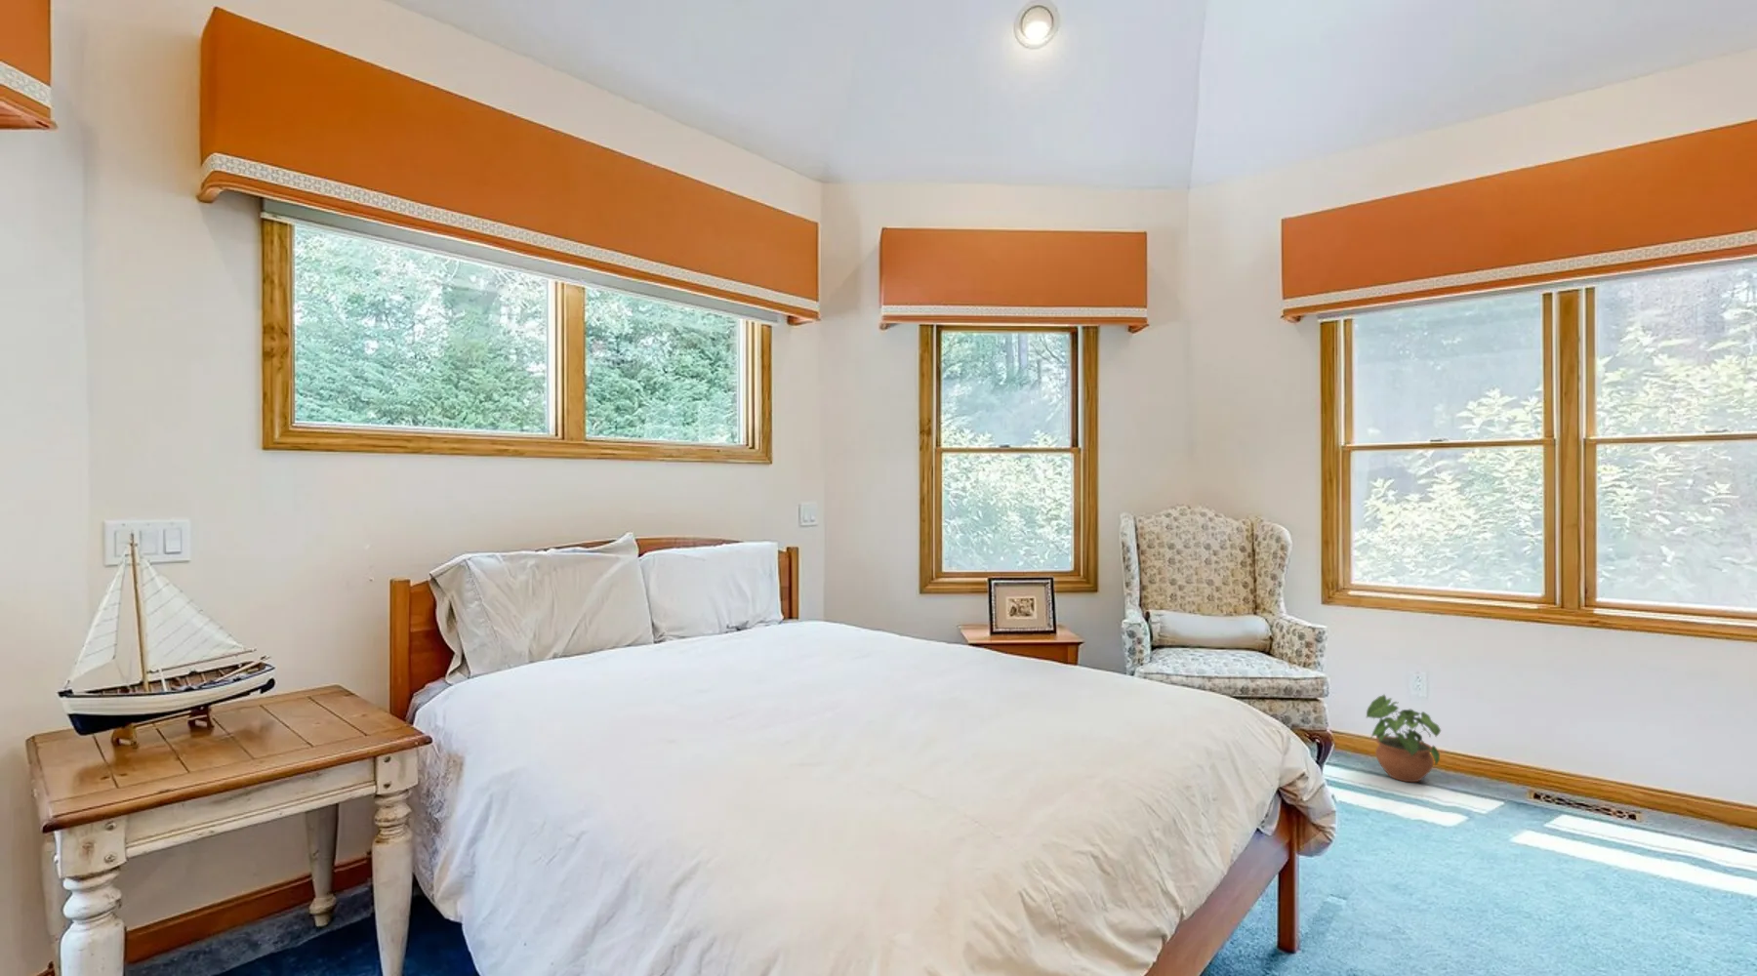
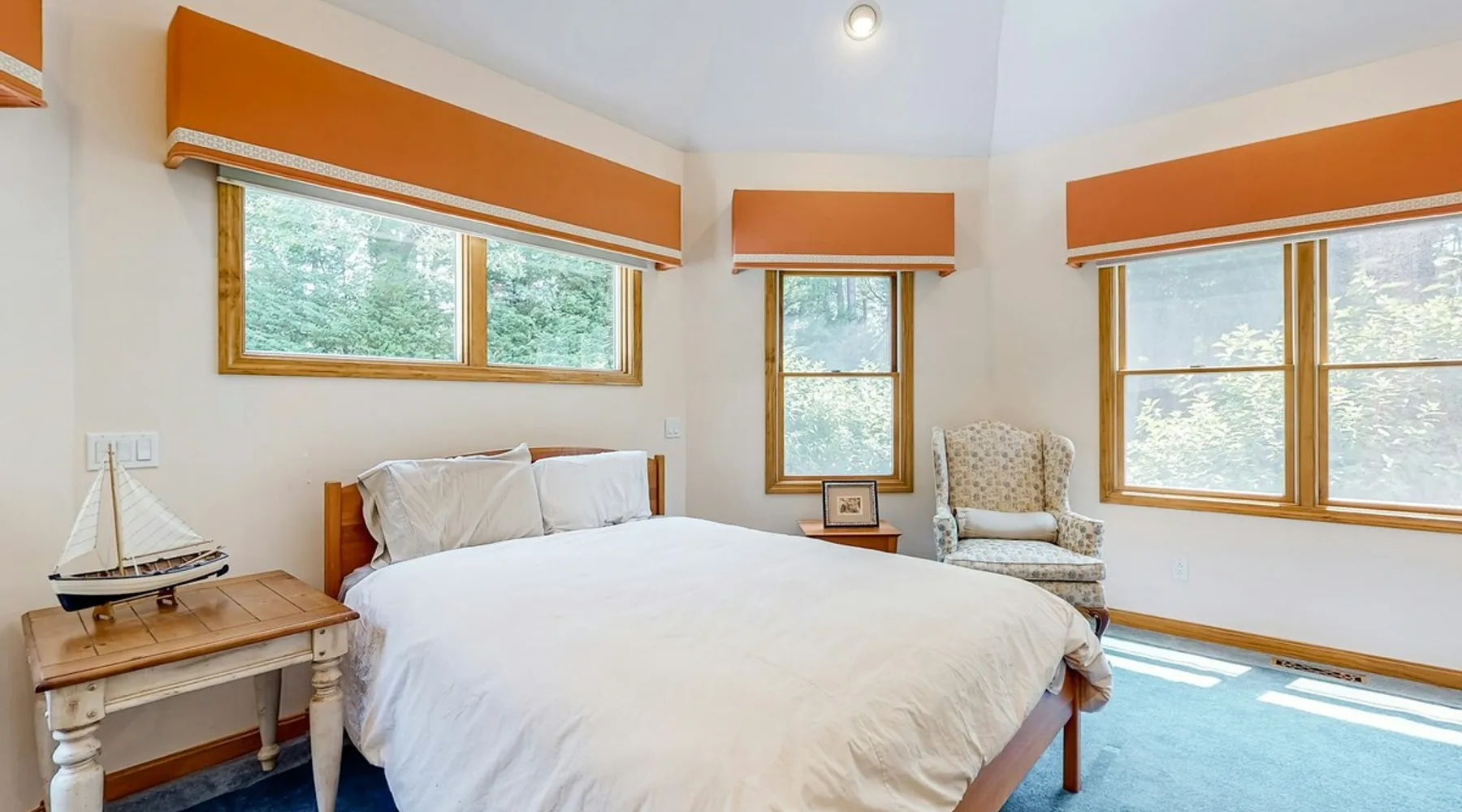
- potted plant [1364,694,1442,782]
